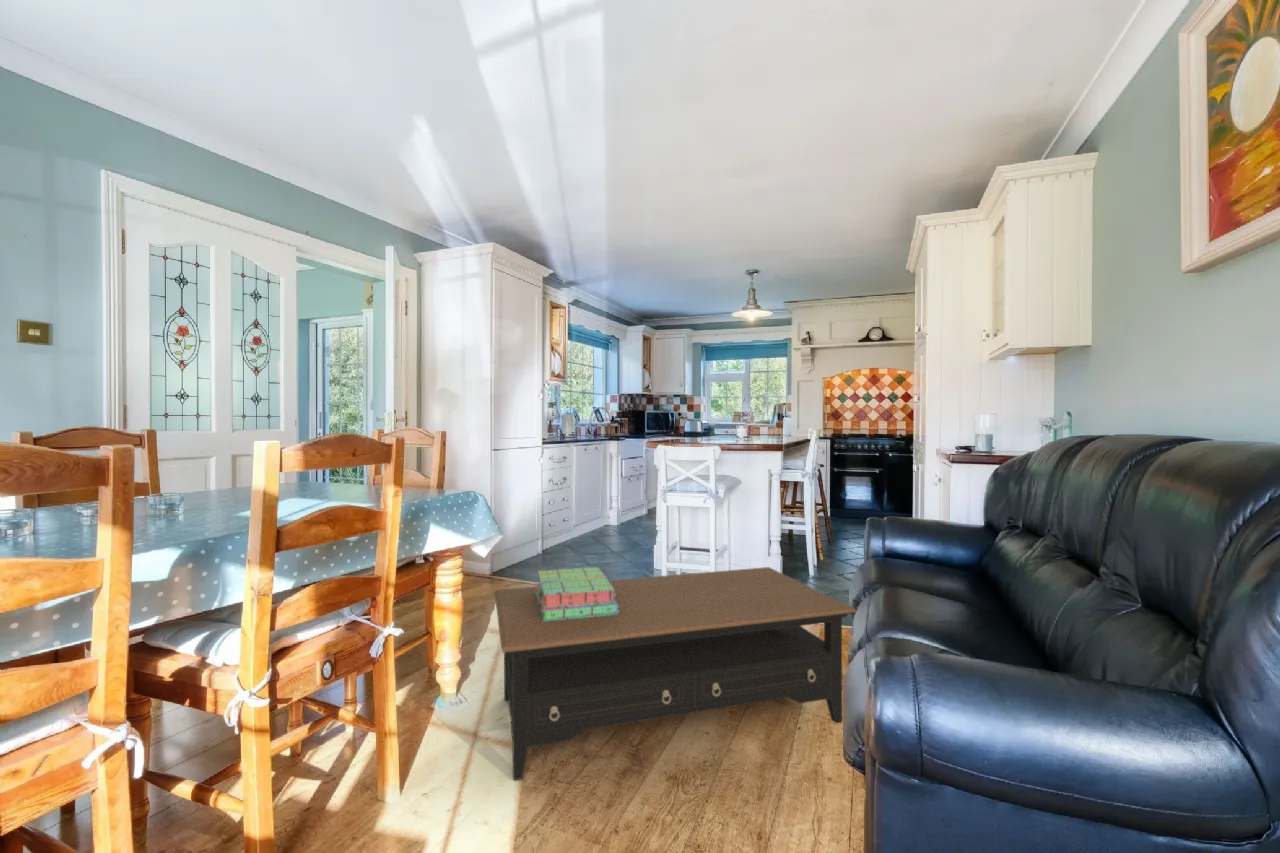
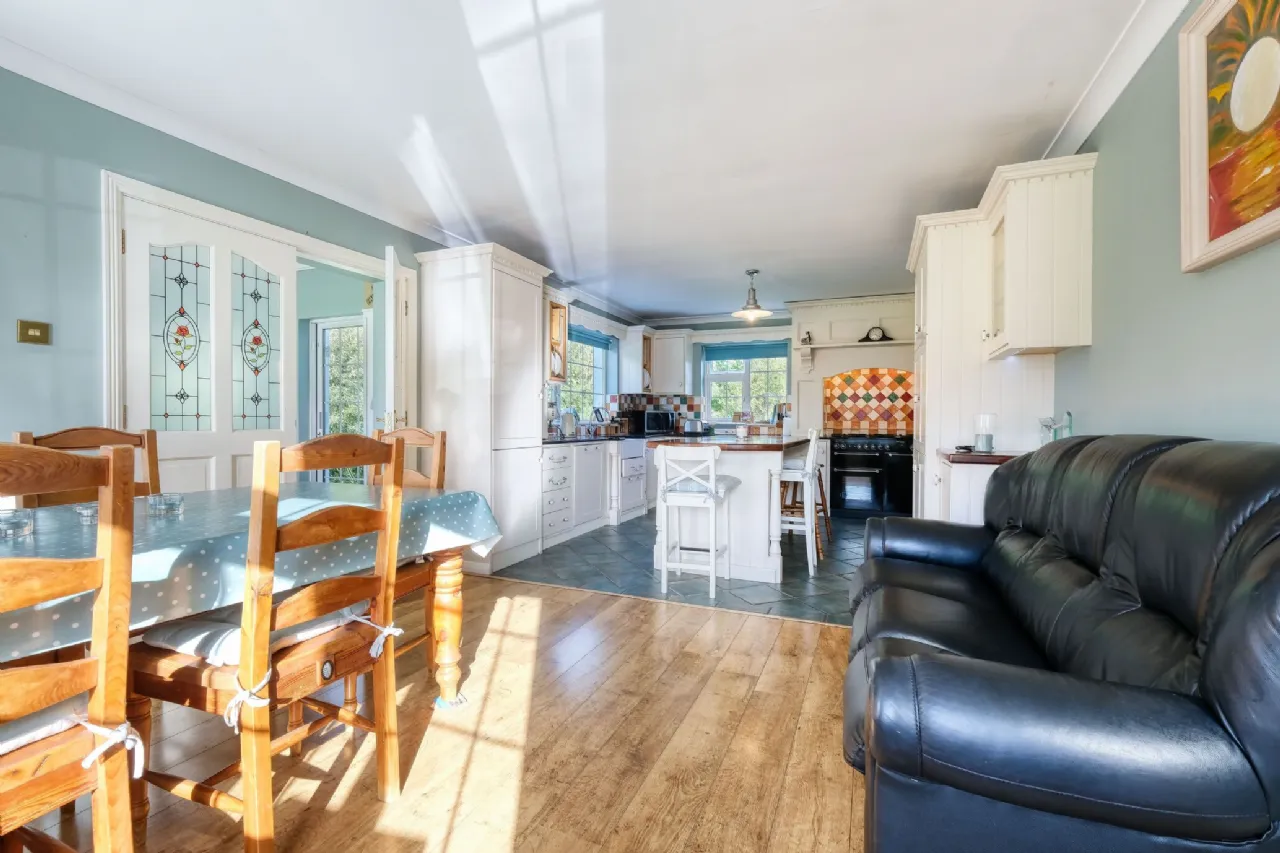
- coffee table [493,566,857,781]
- stack of books [534,566,619,621]
